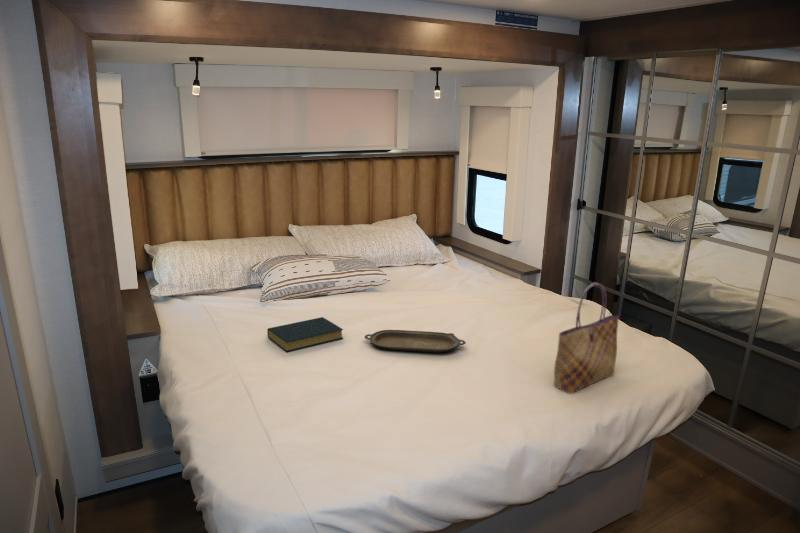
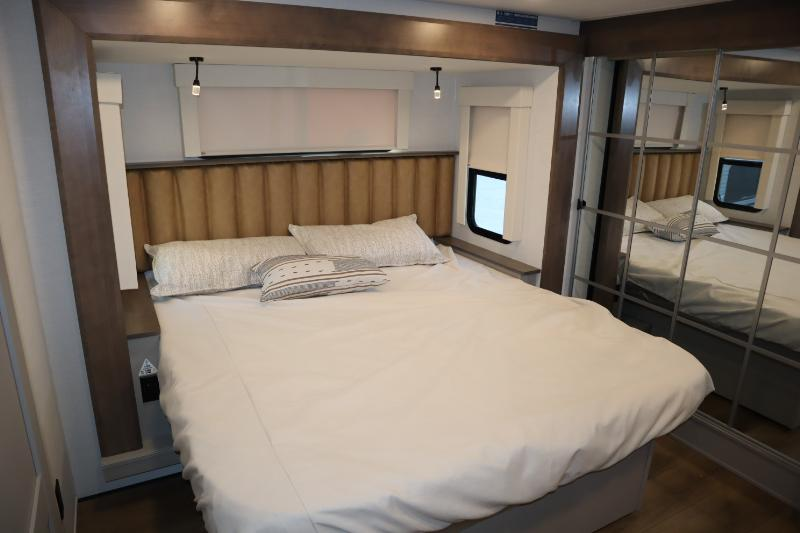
- serving tray [364,329,467,353]
- tote bag [553,282,620,395]
- hardback book [266,316,344,353]
